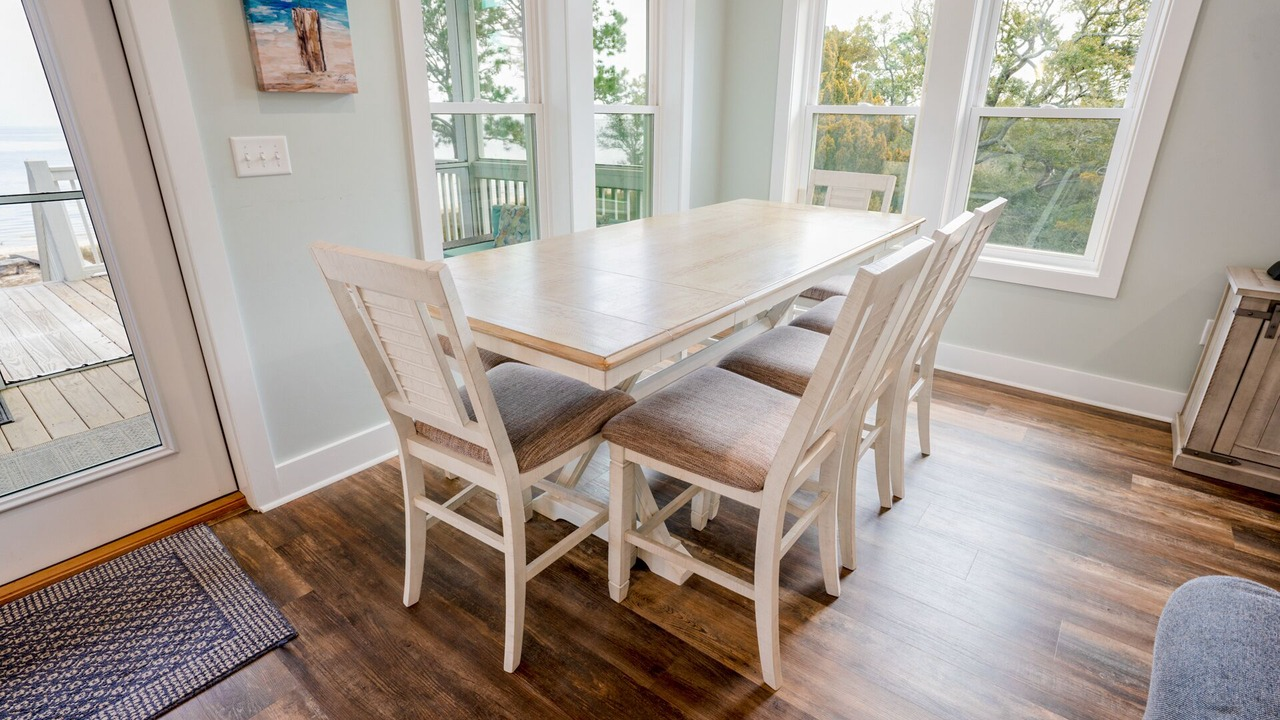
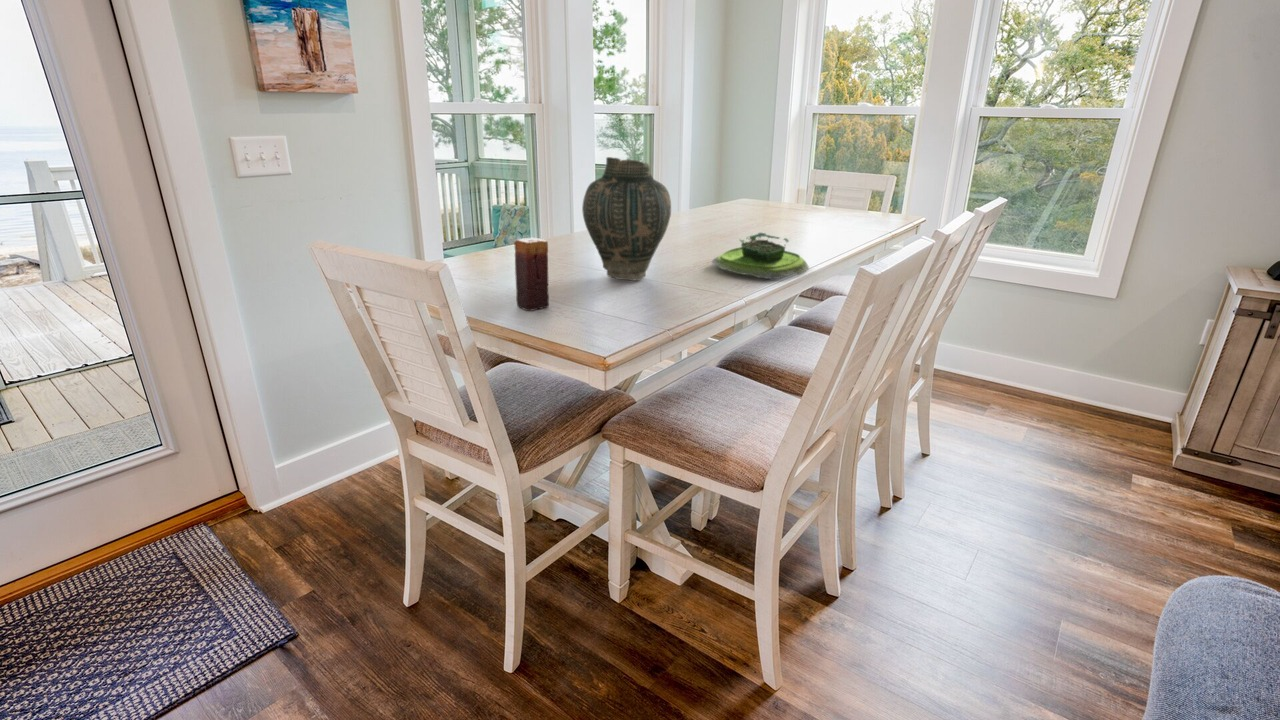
+ candle [513,237,550,312]
+ plant pot [711,231,810,281]
+ vase [581,156,672,281]
